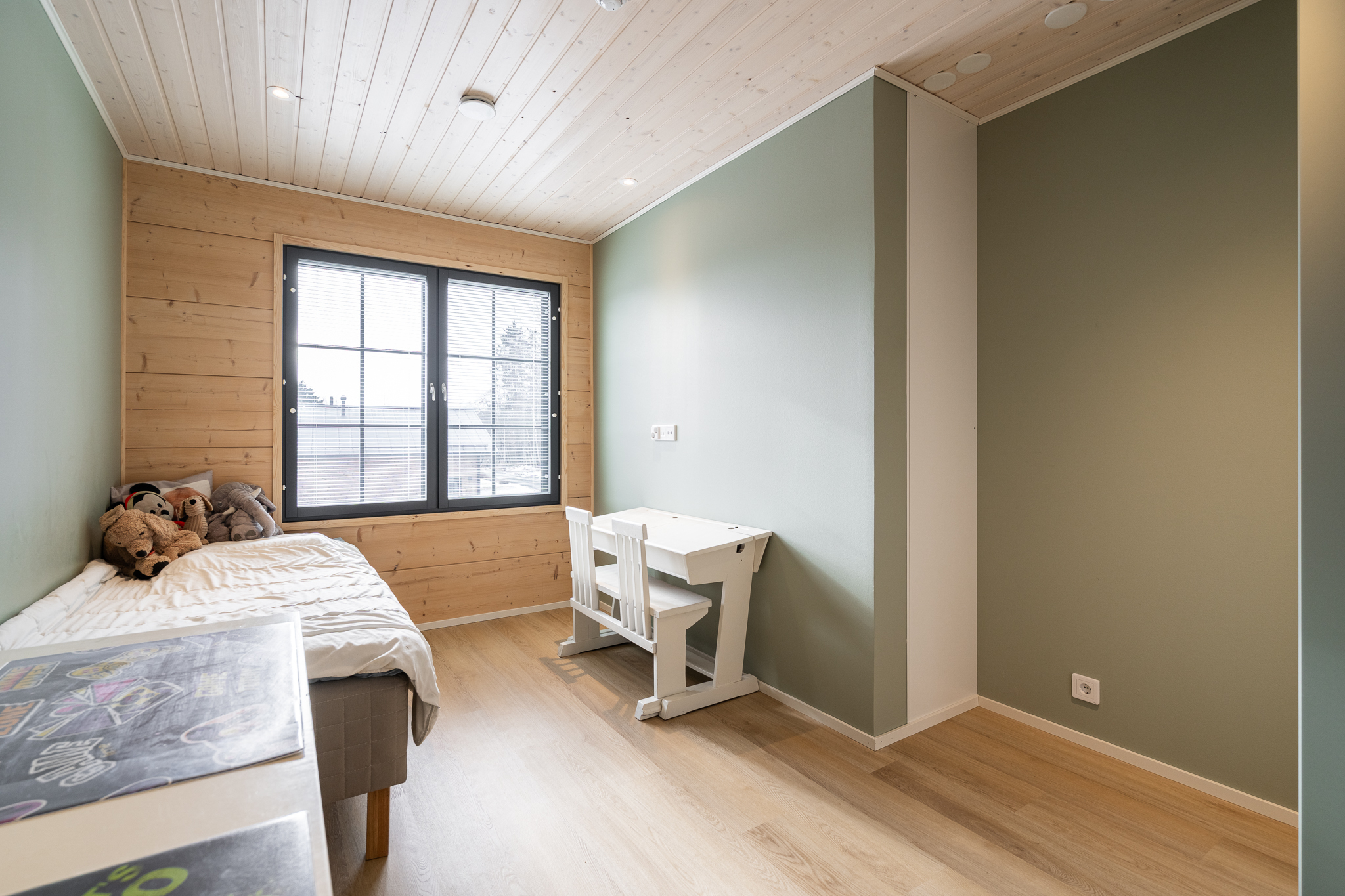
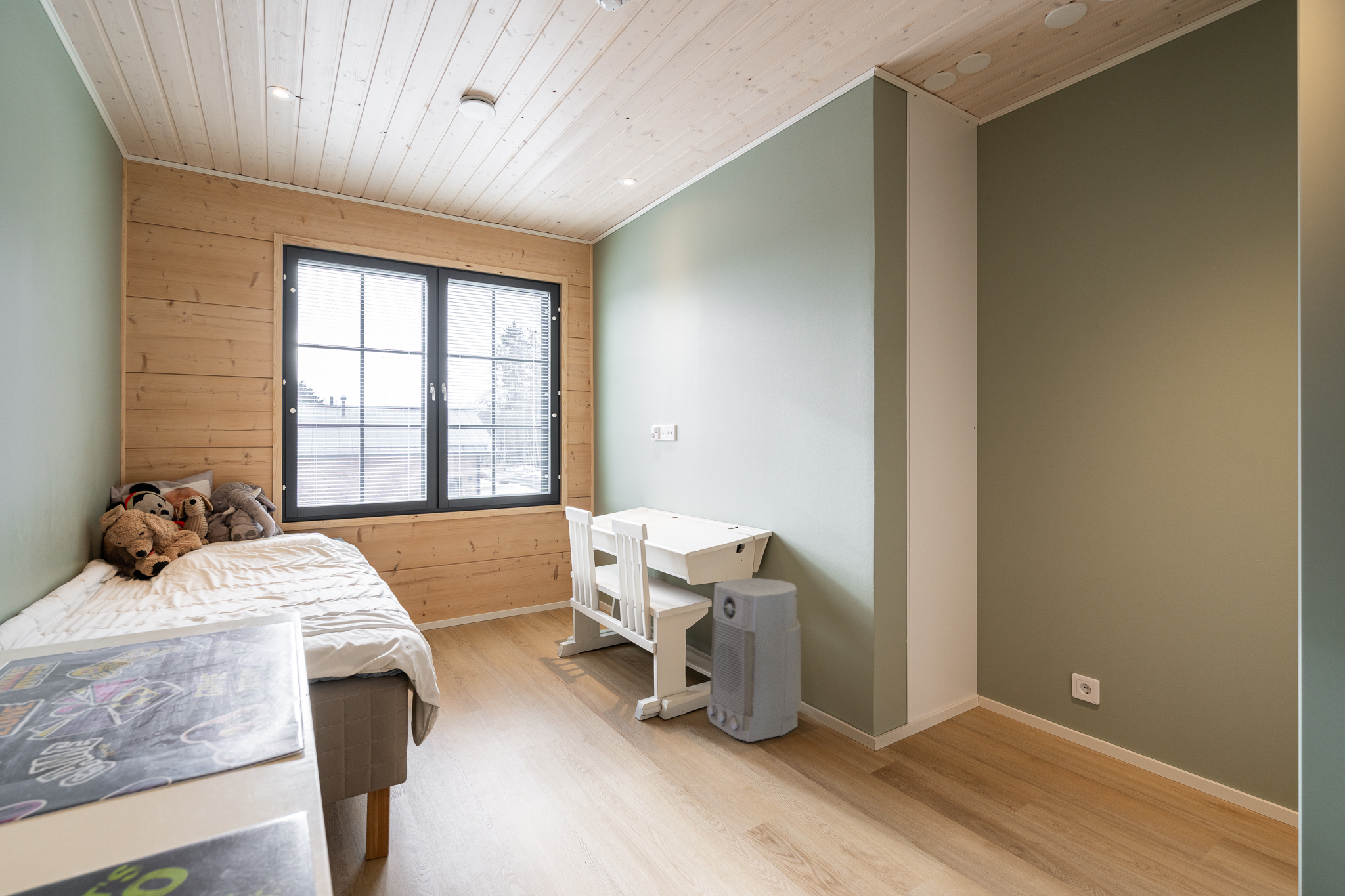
+ air purifier [706,578,802,743]
